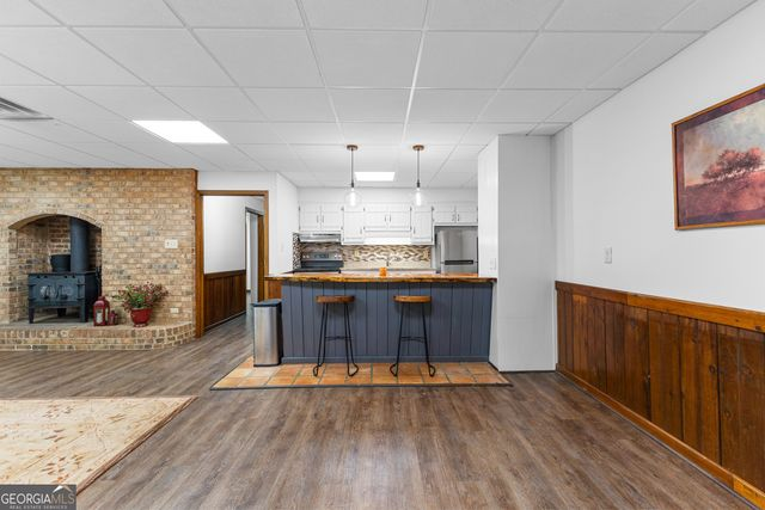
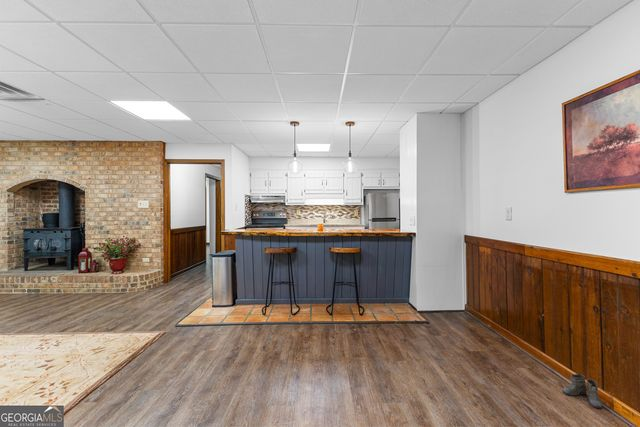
+ boots [562,373,605,409]
